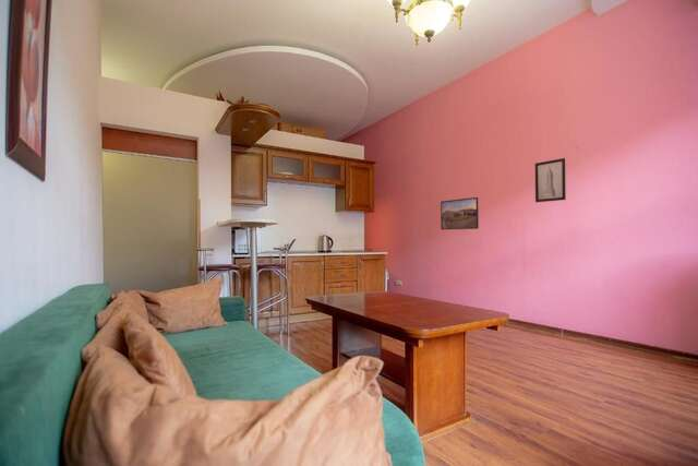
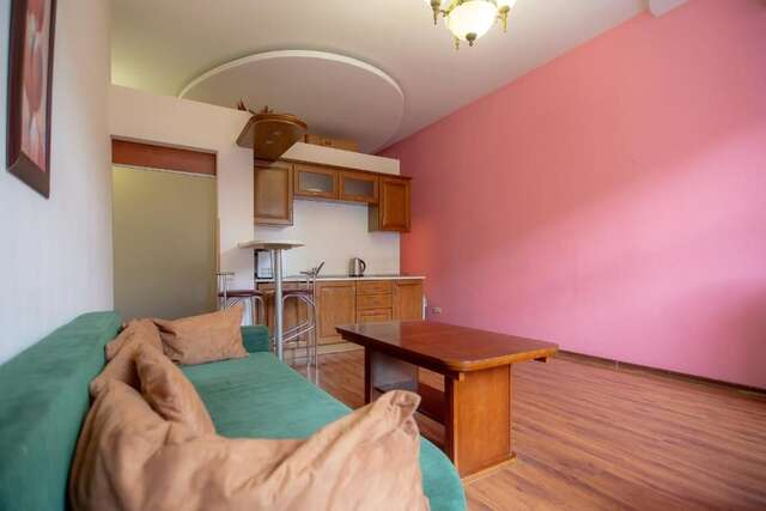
- wall art [534,157,567,203]
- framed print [440,196,480,230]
